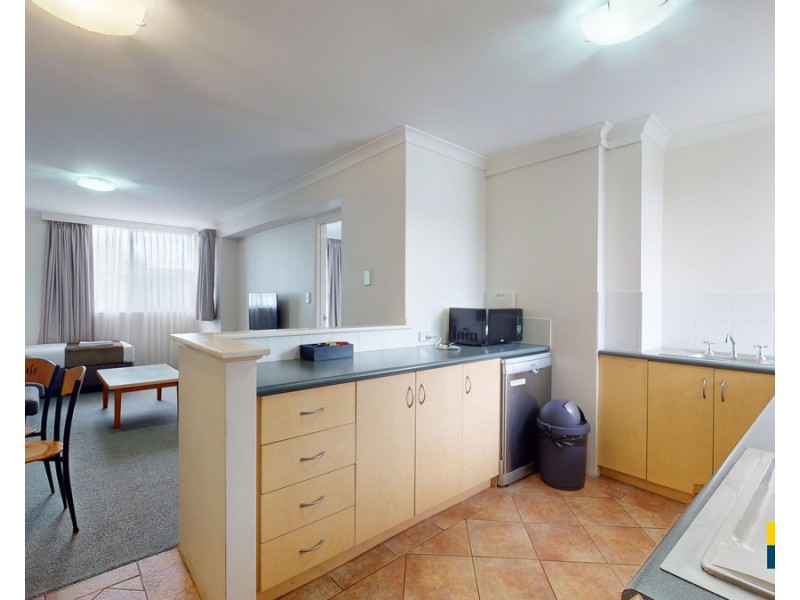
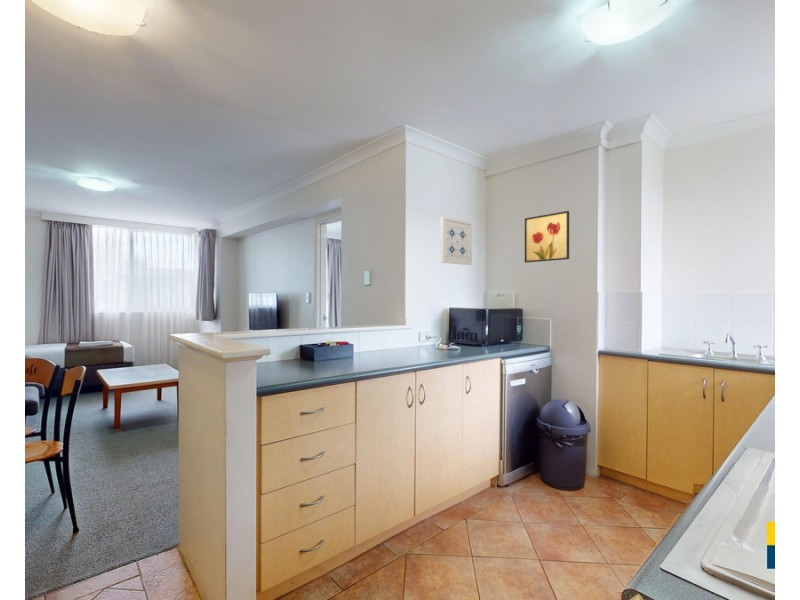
+ wall art [524,210,570,264]
+ wall art [439,216,473,266]
